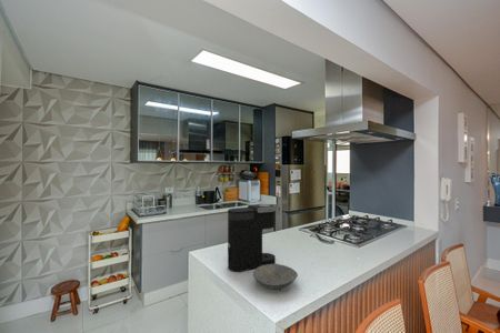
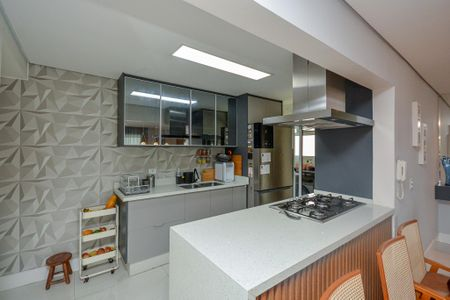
- bowl [252,263,299,291]
- coffee maker [227,203,277,273]
